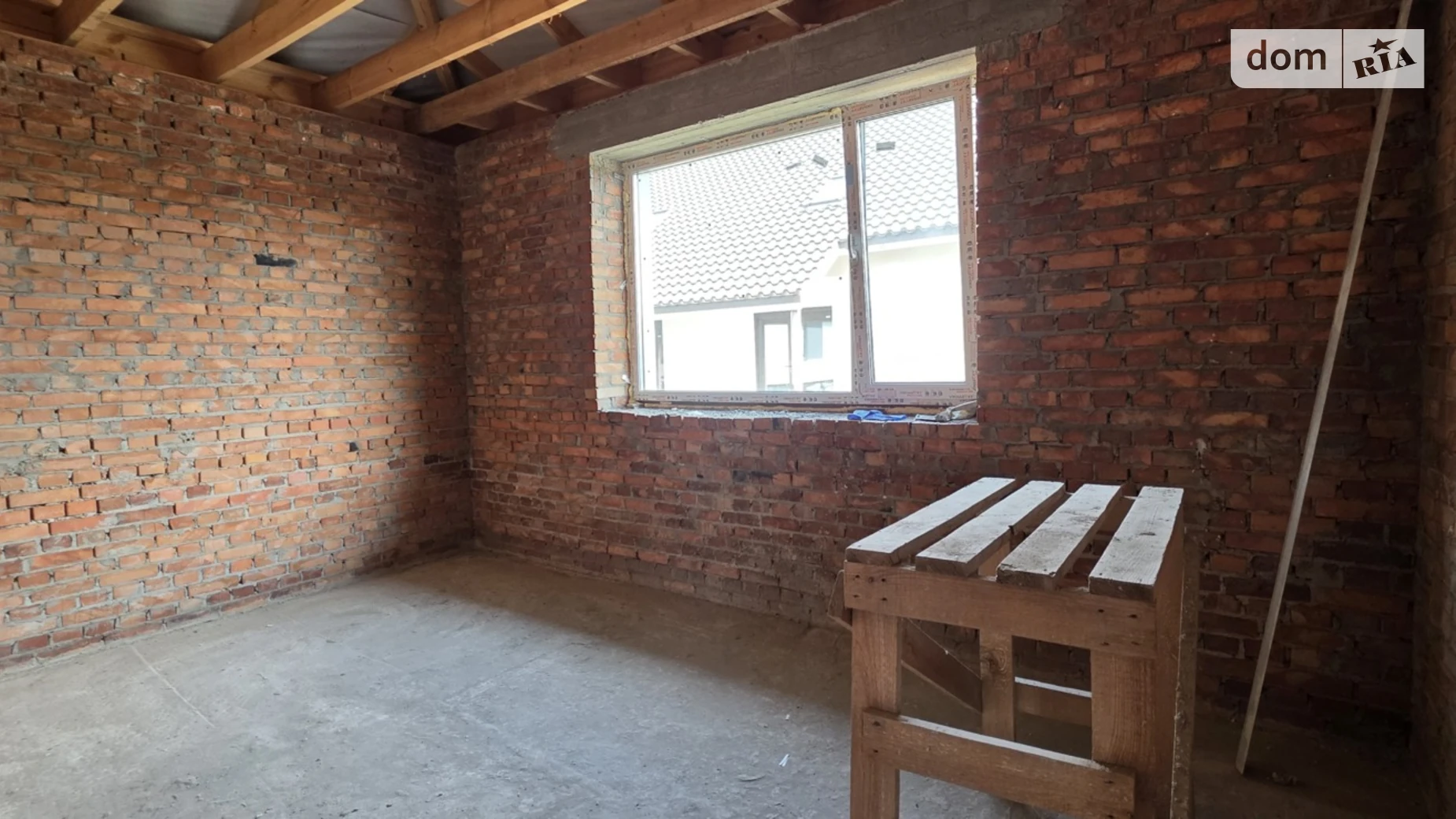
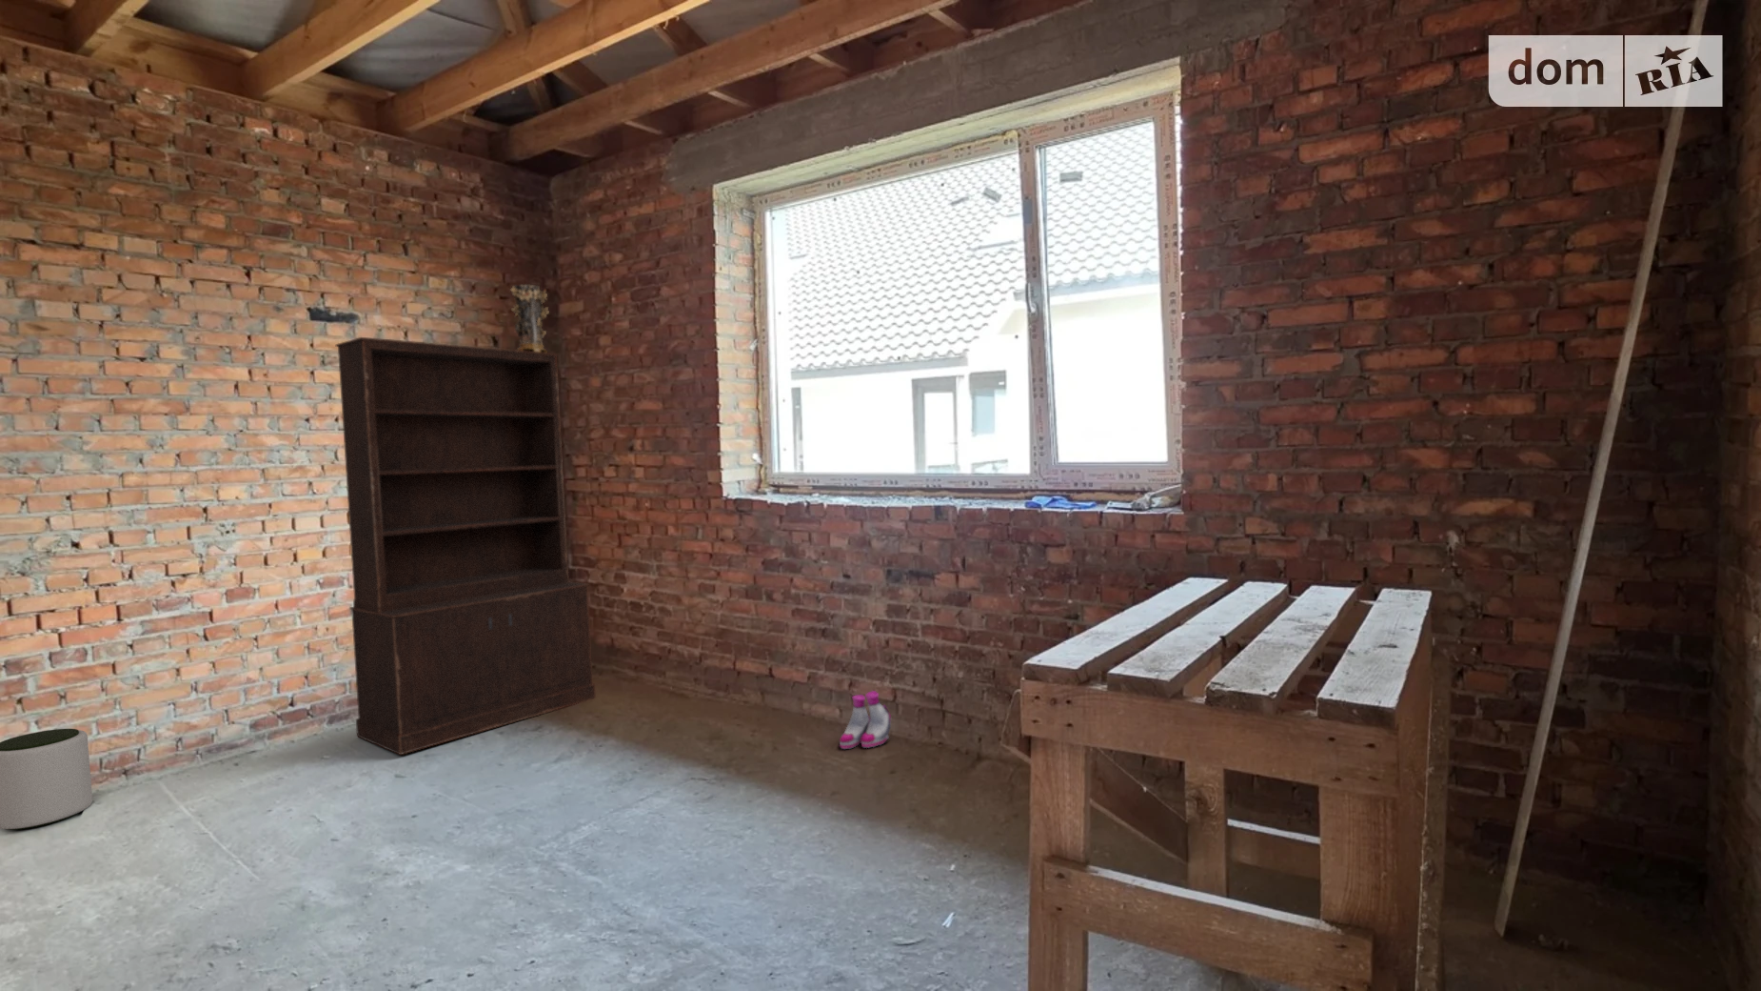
+ plant pot [0,728,93,831]
+ bookcase [334,336,596,755]
+ decorative vase [509,283,550,352]
+ boots [838,690,891,750]
